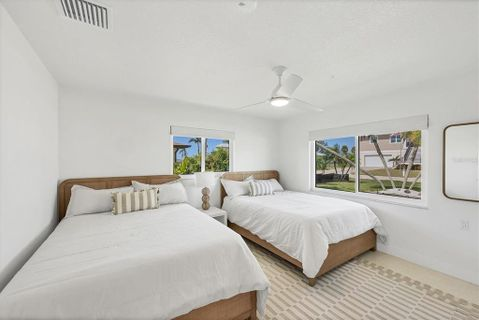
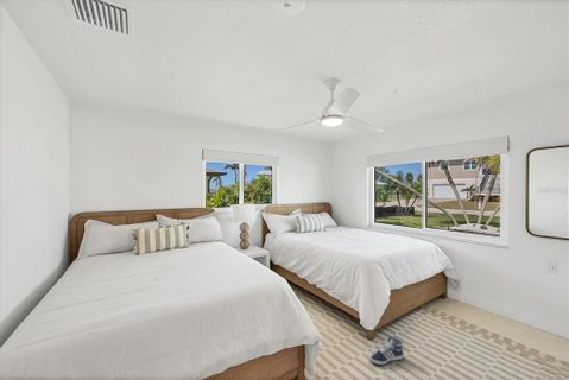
+ sneaker [369,334,405,366]
